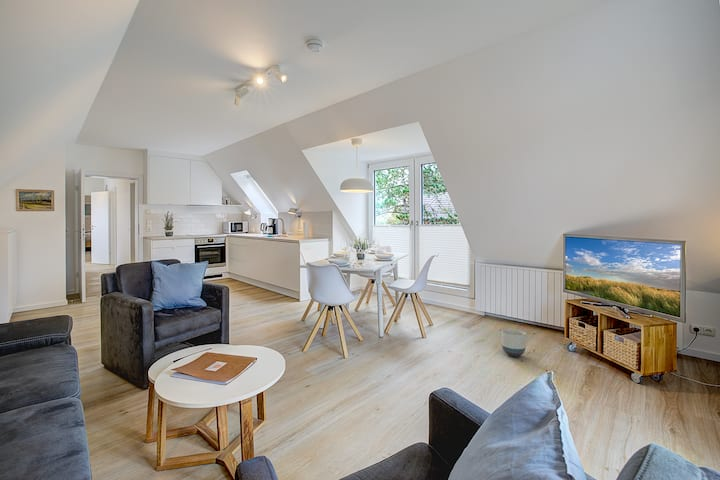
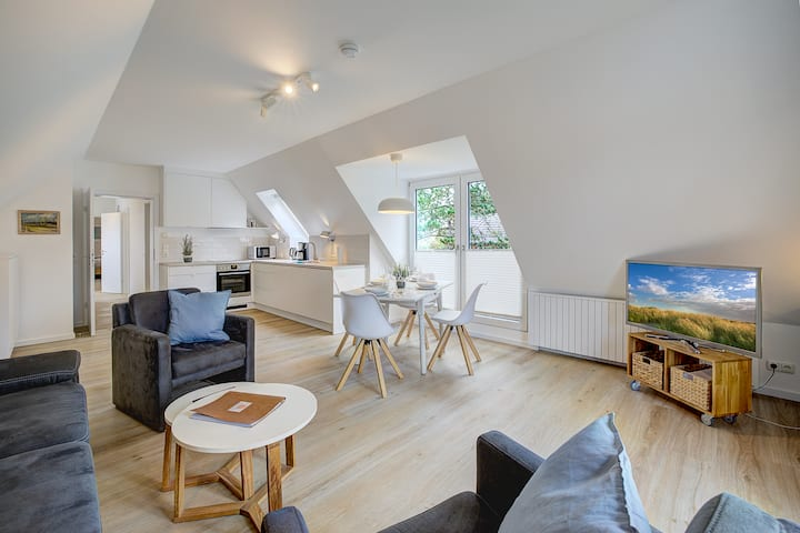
- planter [500,328,527,358]
